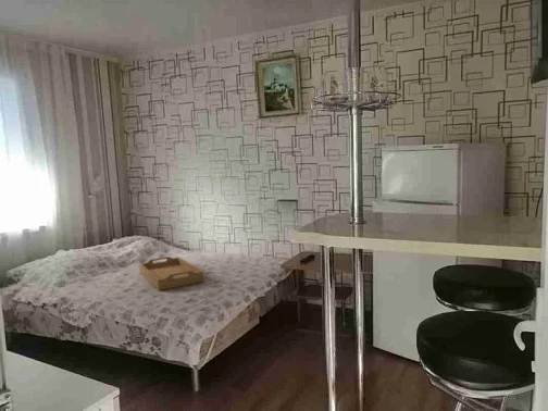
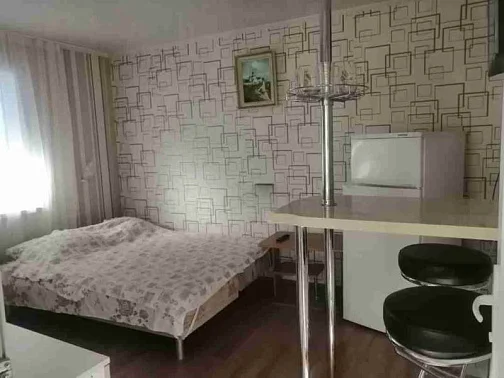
- serving tray [138,256,204,291]
